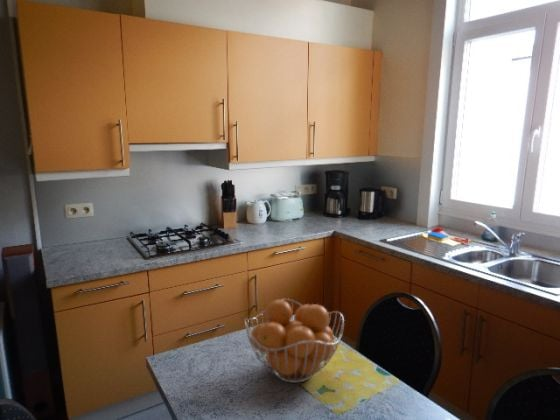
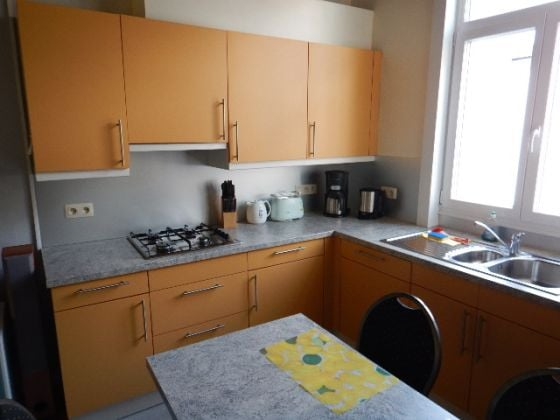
- fruit basket [243,298,345,384]
